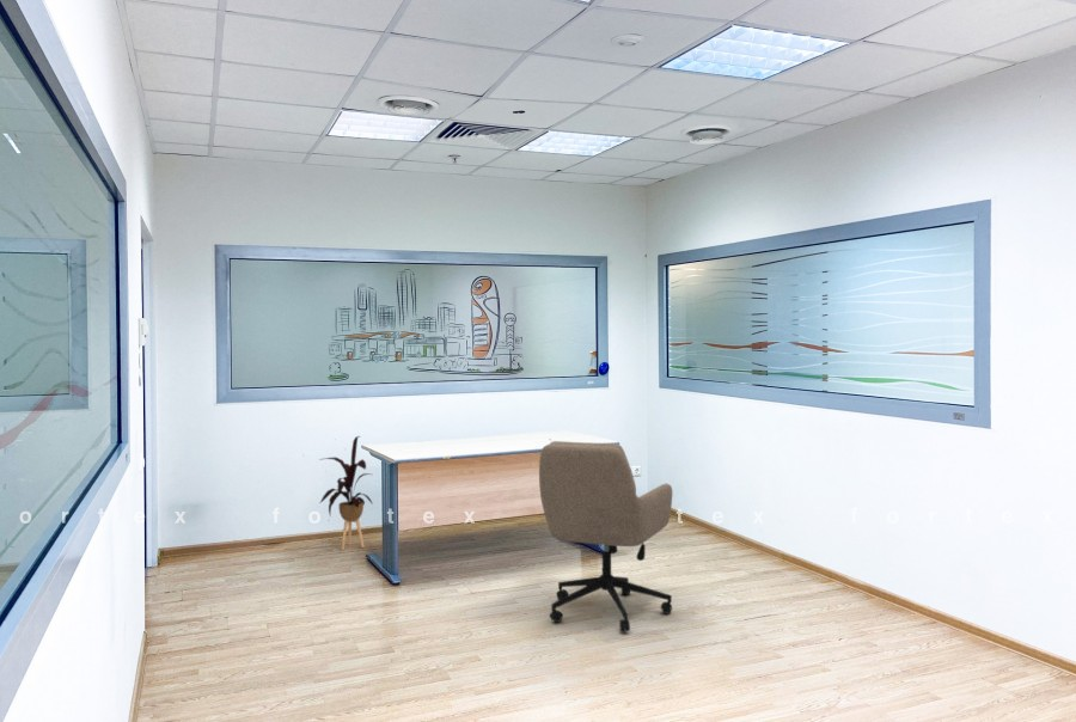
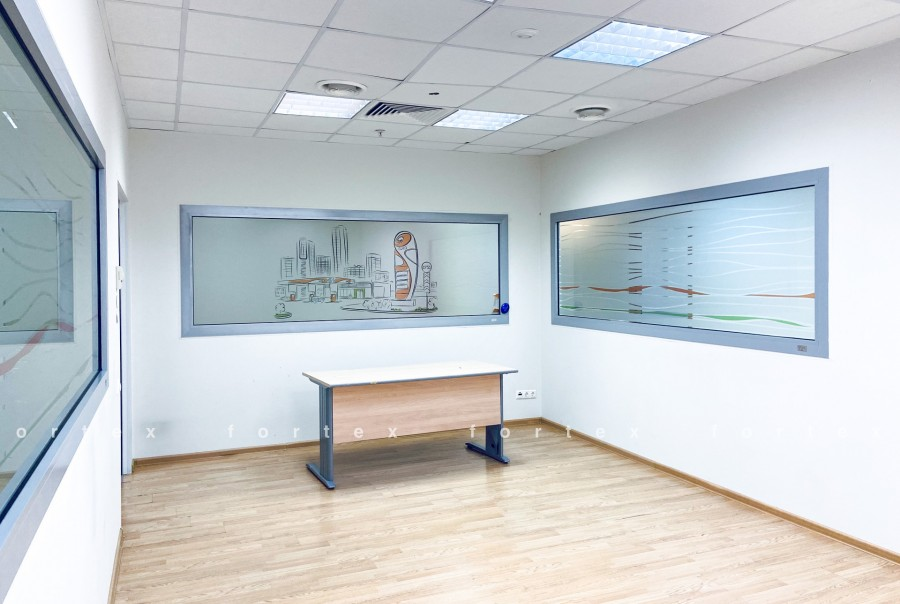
- house plant [318,435,374,551]
- office chair [538,440,673,632]
